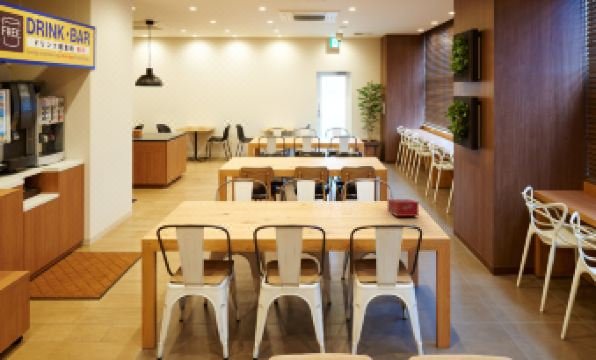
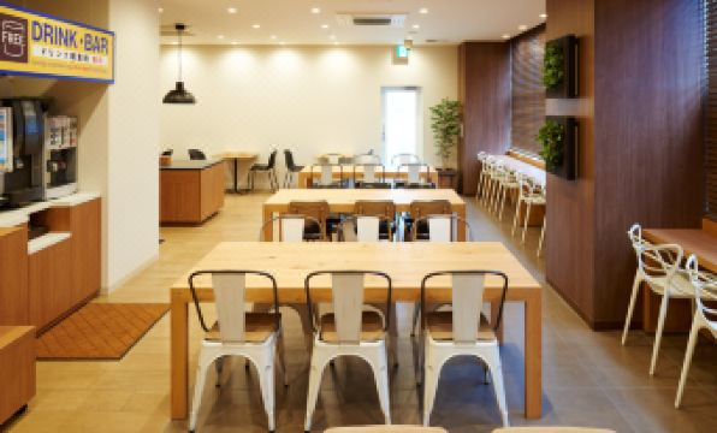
- tissue box [387,198,420,217]
